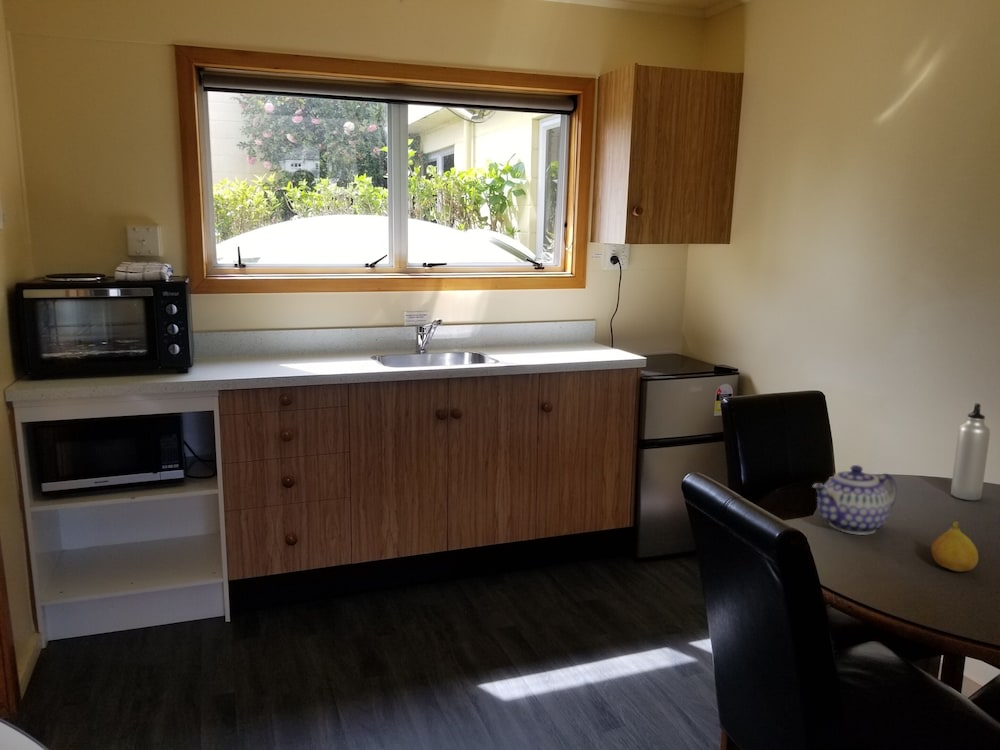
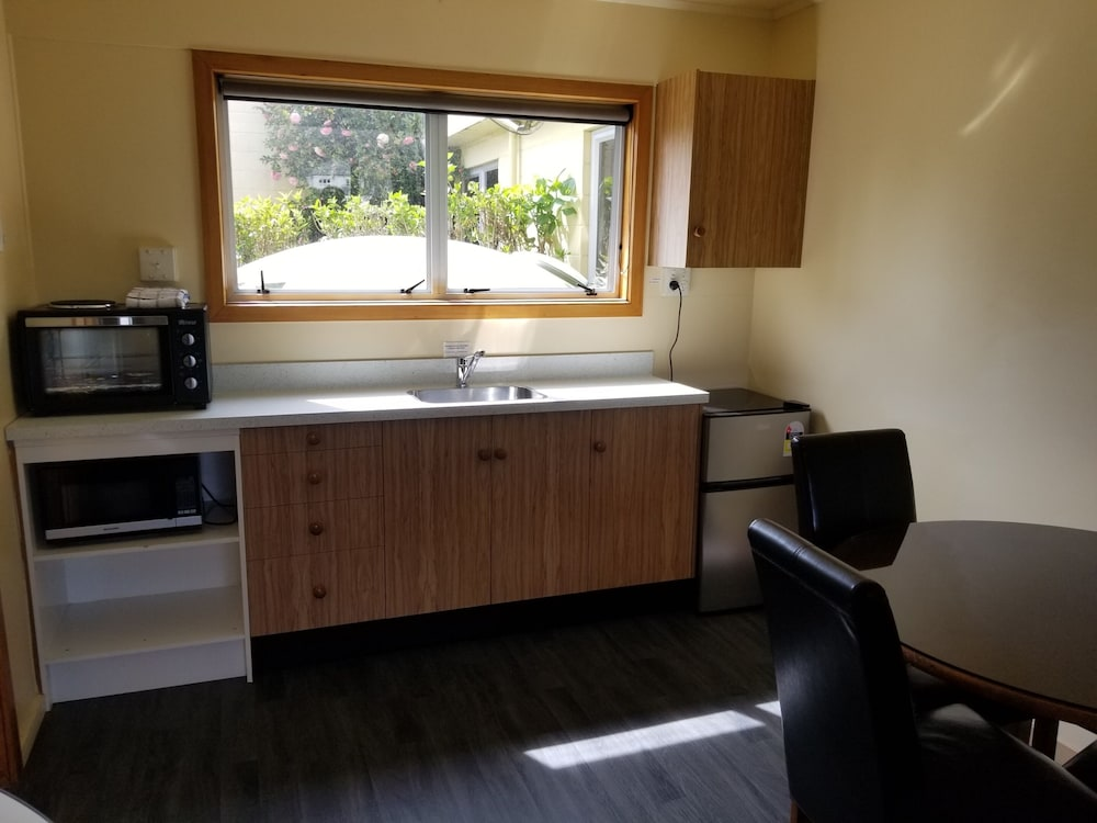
- water bottle [950,402,991,501]
- fruit [930,520,979,573]
- teapot [811,464,898,536]
